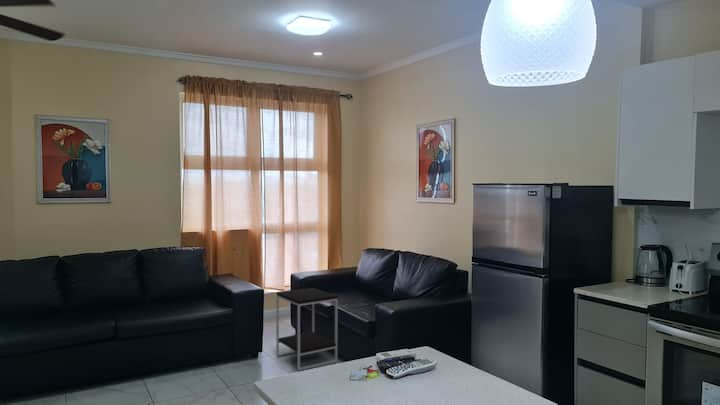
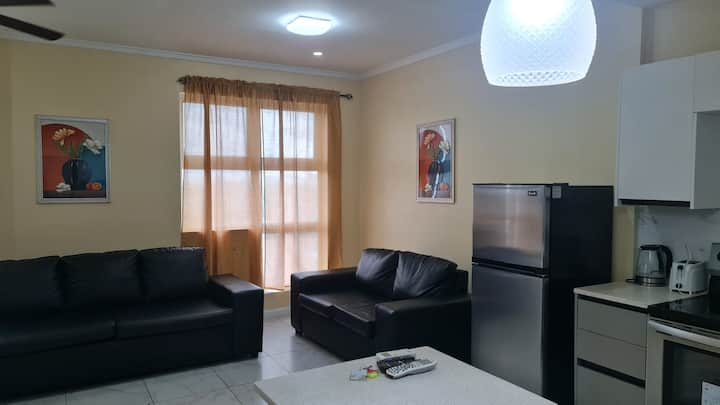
- side table [275,287,338,371]
